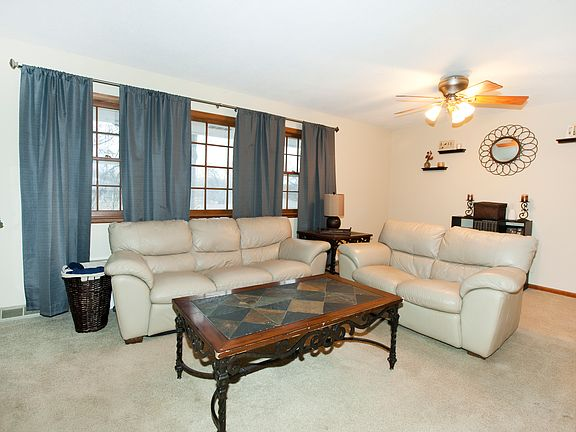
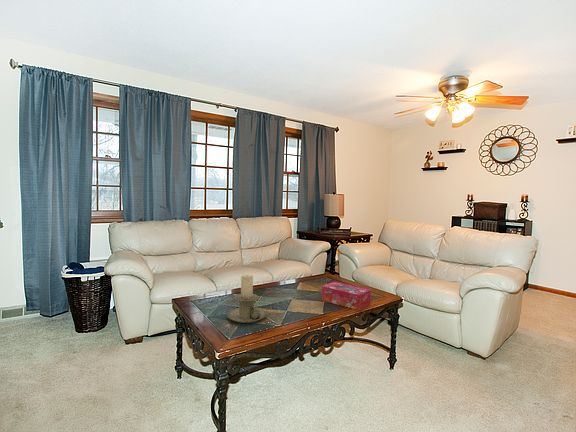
+ candle holder [225,274,267,324]
+ tissue box [321,281,372,311]
